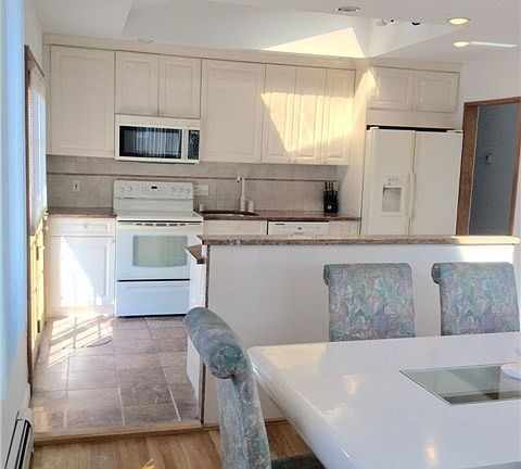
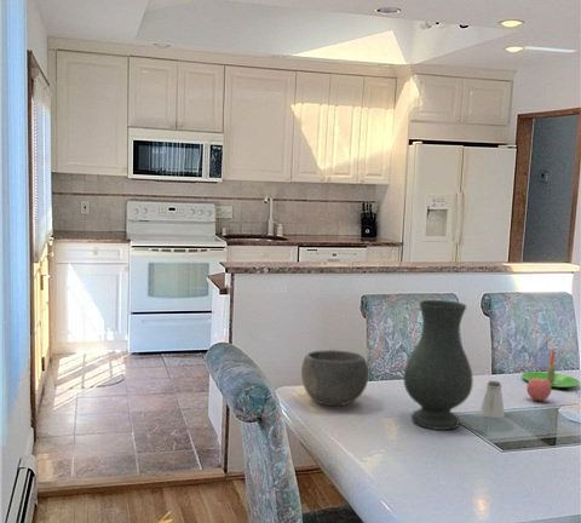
+ apple [525,377,552,402]
+ bowl [300,349,369,407]
+ vase [403,299,474,431]
+ candle [520,347,581,389]
+ saltshaker [478,380,506,419]
